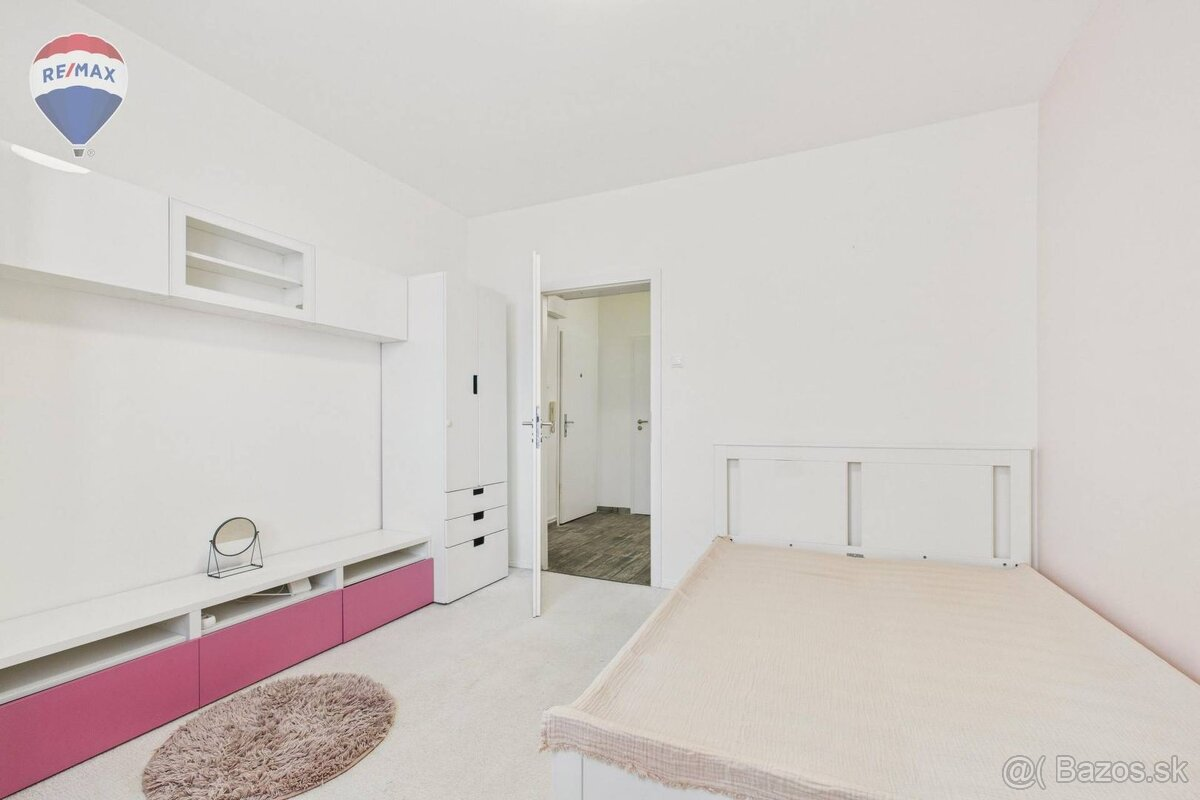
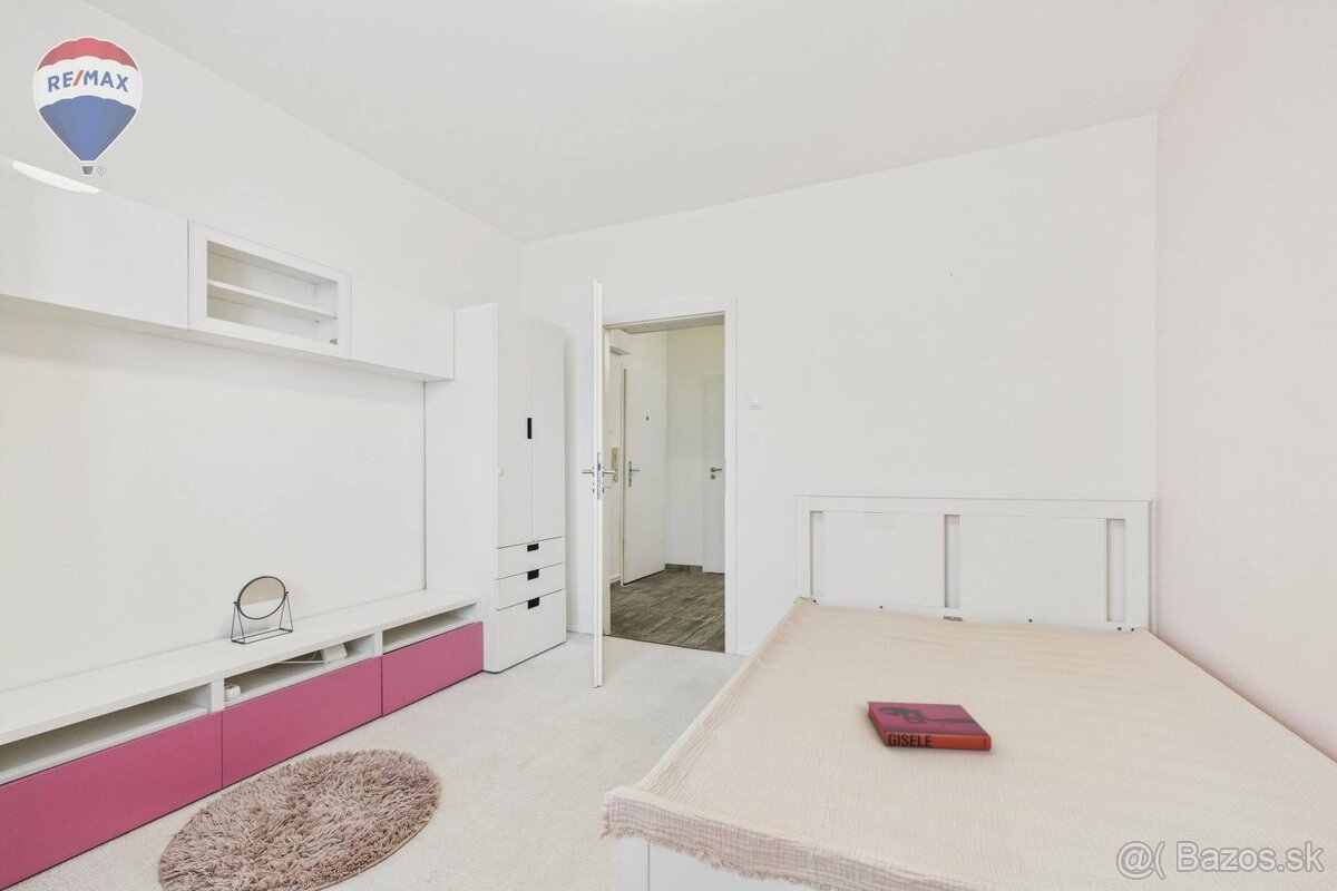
+ hardback book [866,701,993,751]
